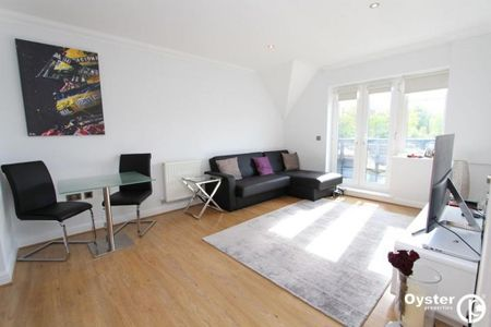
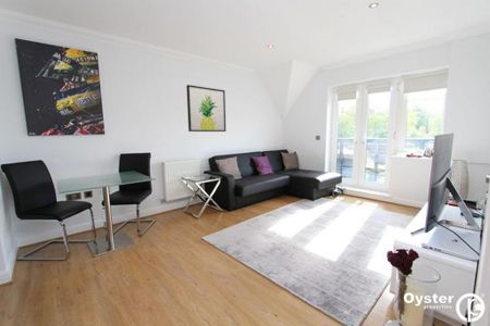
+ wall art [185,84,226,133]
